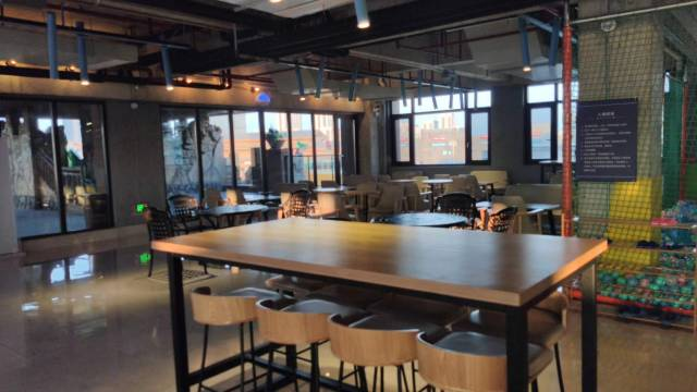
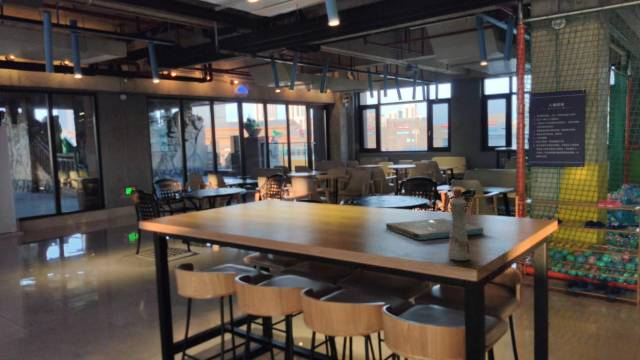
+ board game [385,217,484,241]
+ bottle [446,187,471,262]
